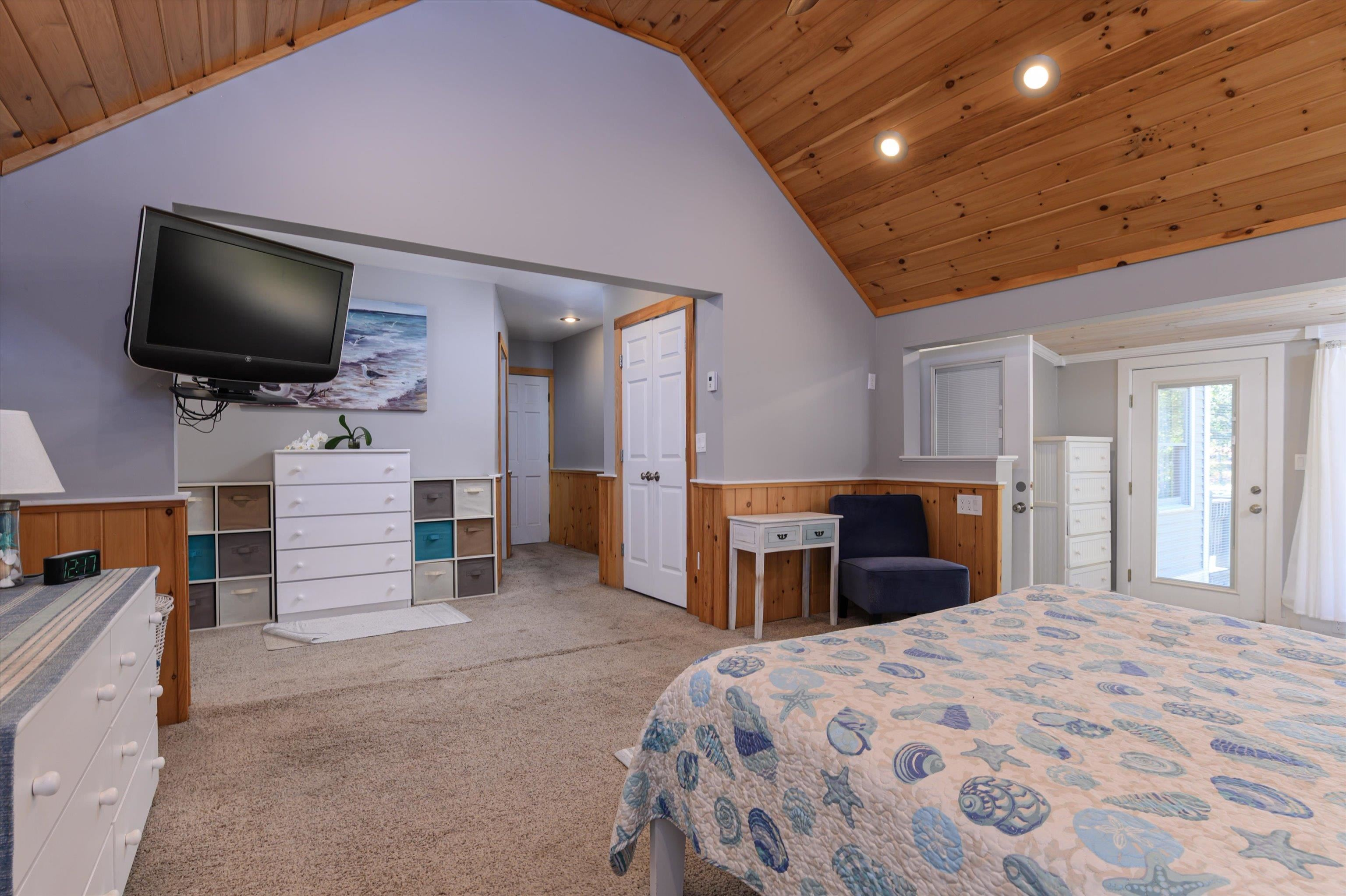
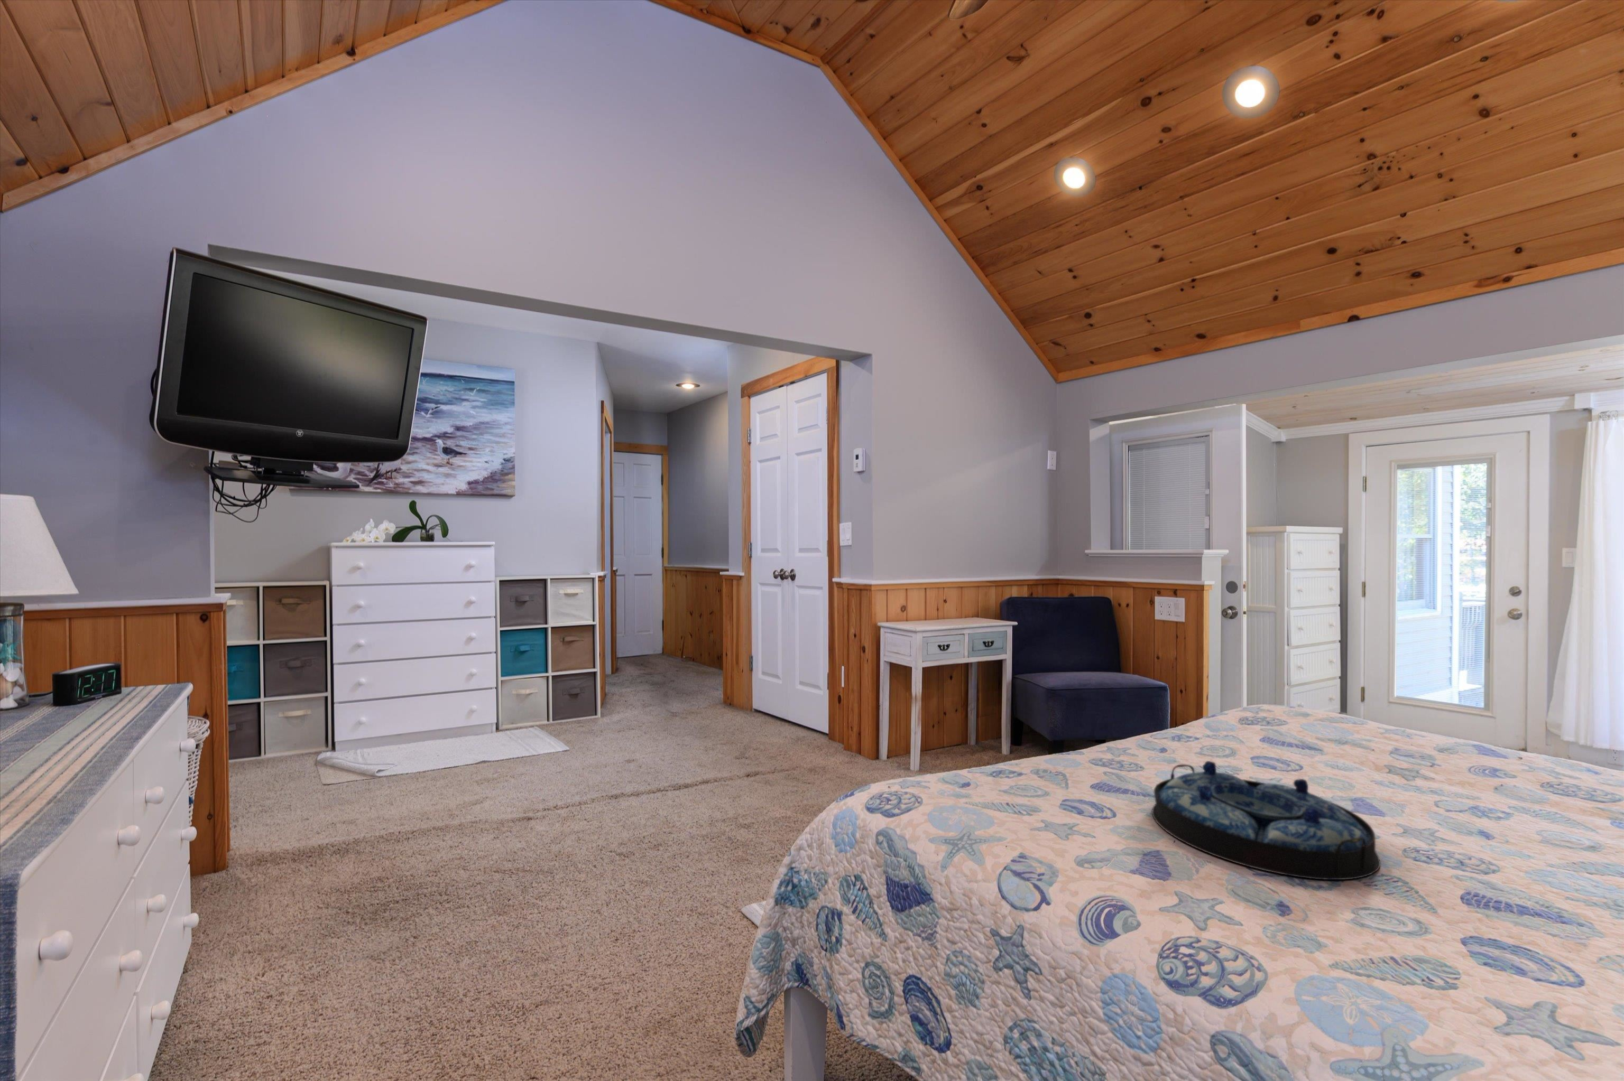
+ serving tray [1151,760,1380,881]
